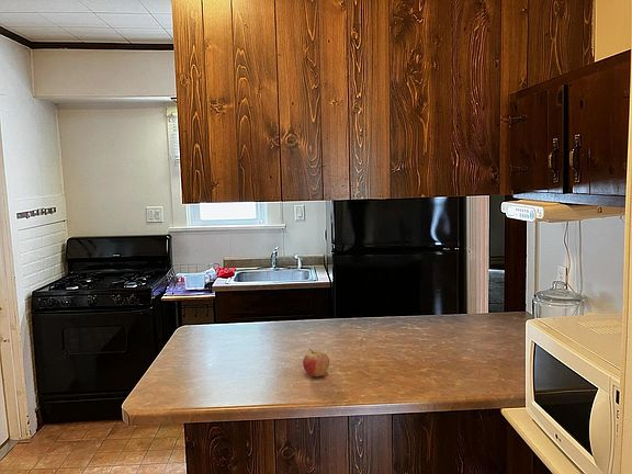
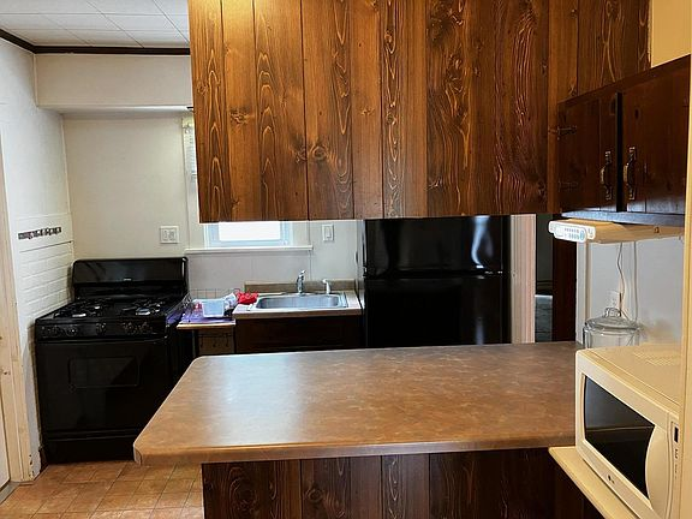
- fruit [302,348,330,377]
